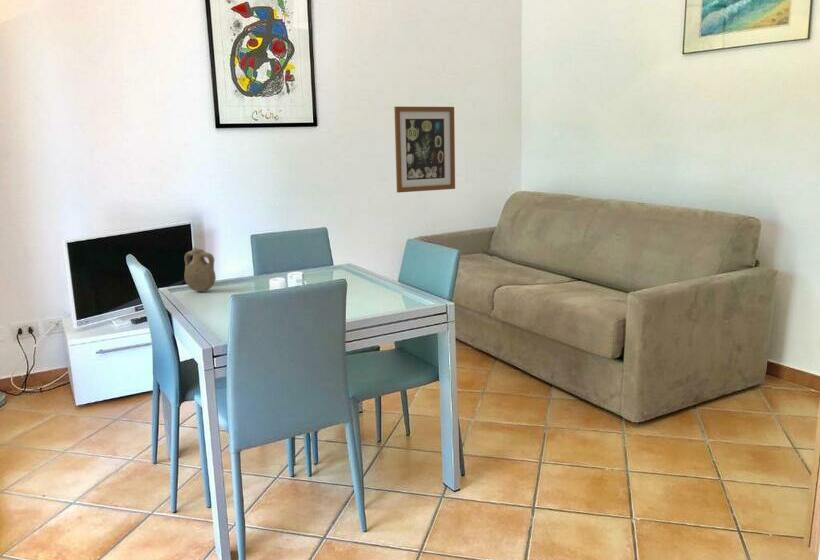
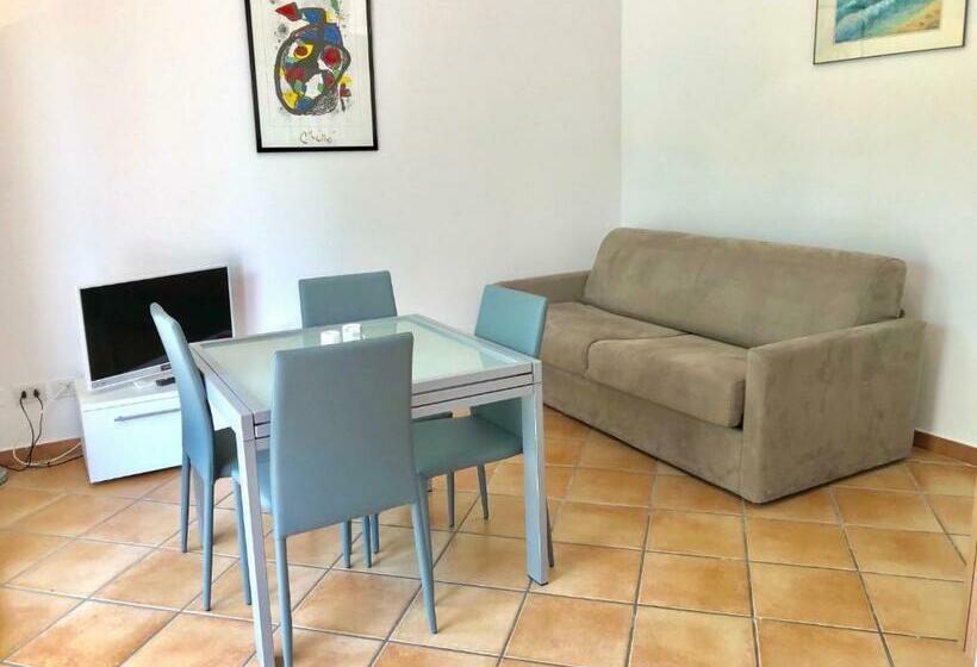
- pilgrim flask [183,247,217,293]
- wall art [393,106,456,194]
